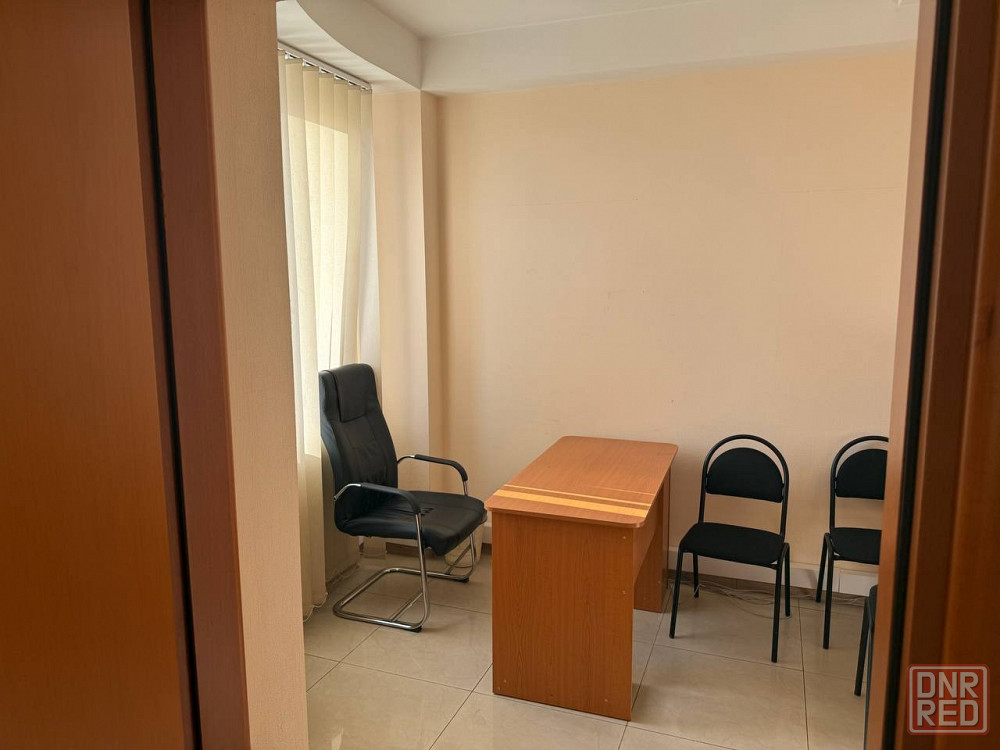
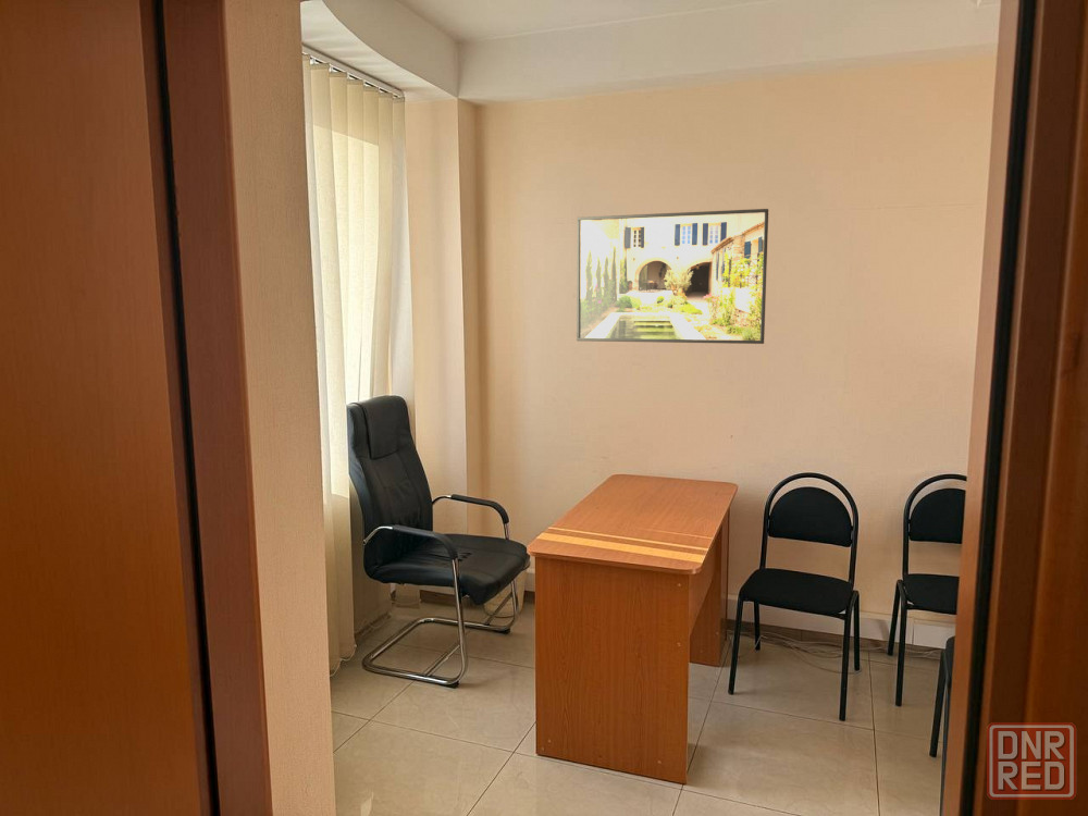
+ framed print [576,208,769,345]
